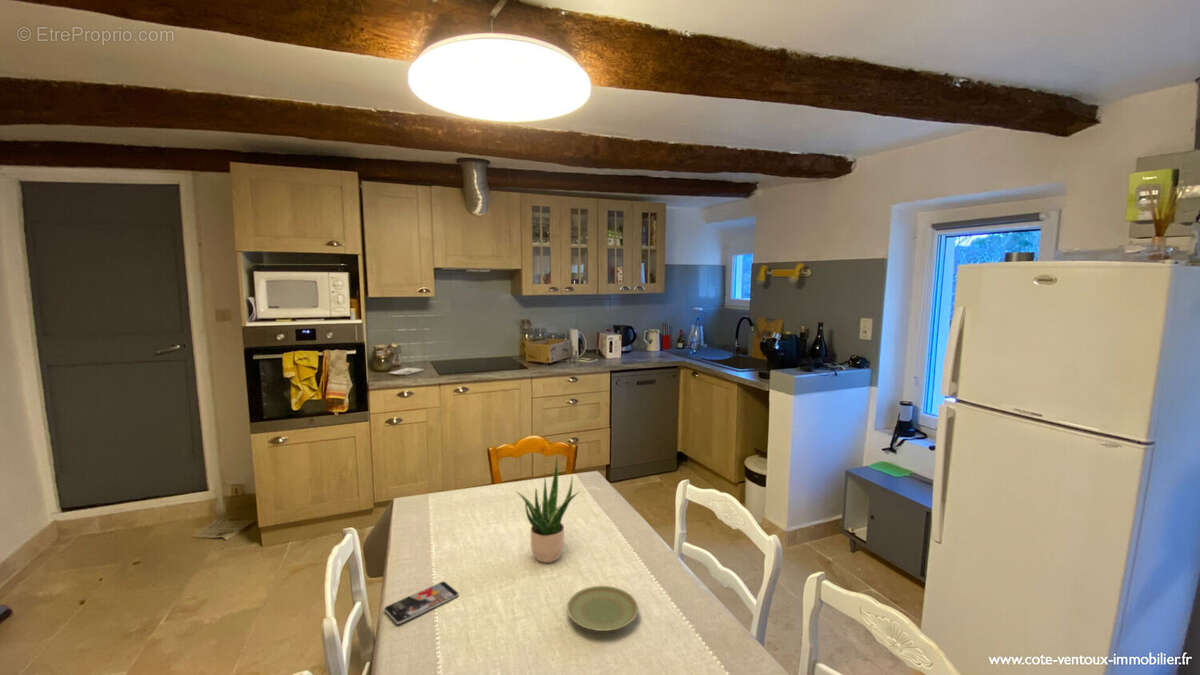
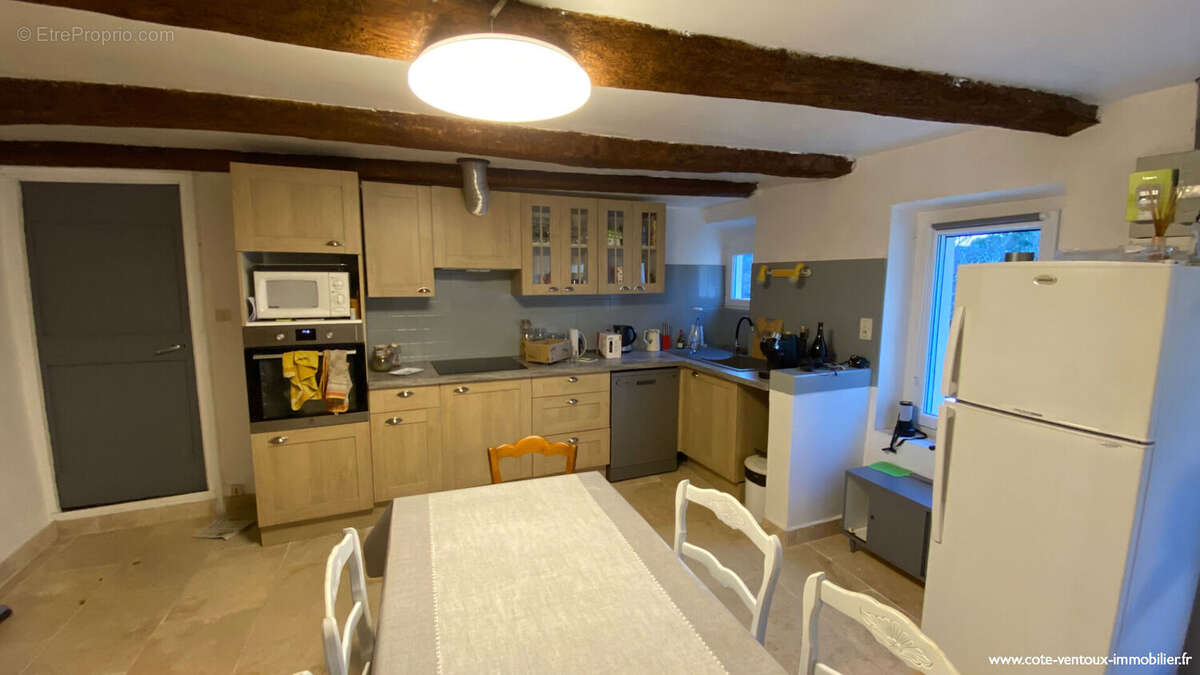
- potted plant [515,455,580,563]
- plate [566,585,639,632]
- smartphone [383,581,460,625]
